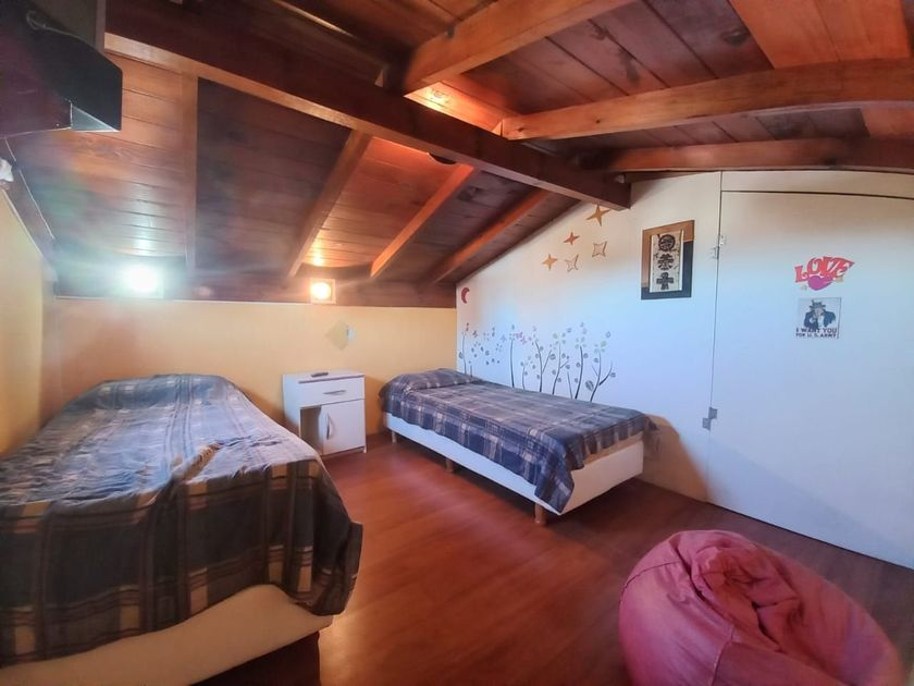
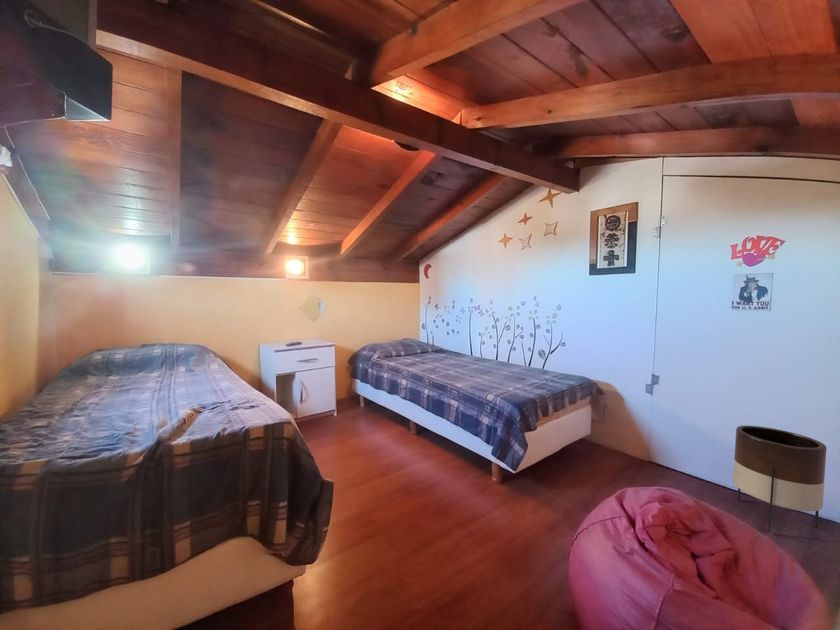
+ planter [732,425,827,533]
